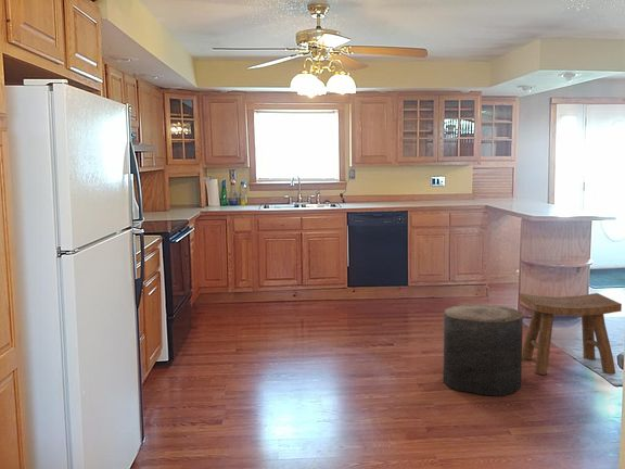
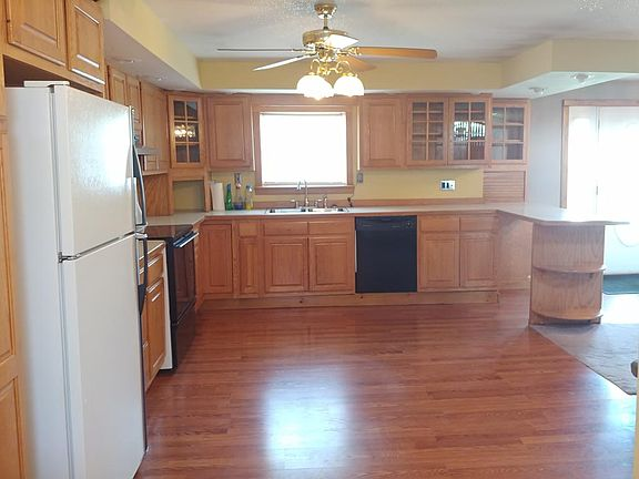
- stool [443,303,524,396]
- stool [519,292,623,376]
